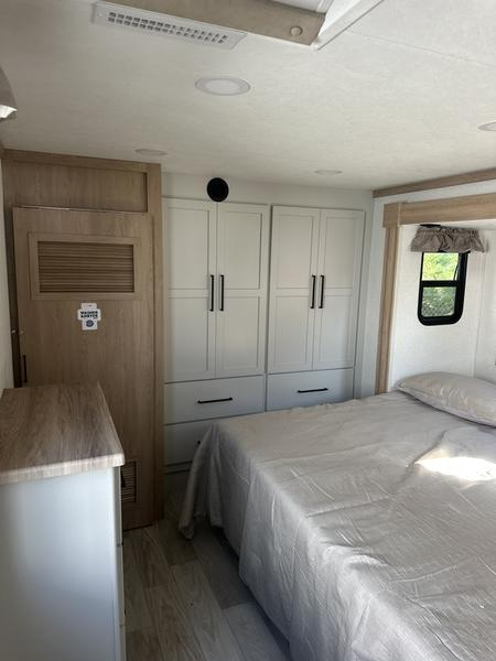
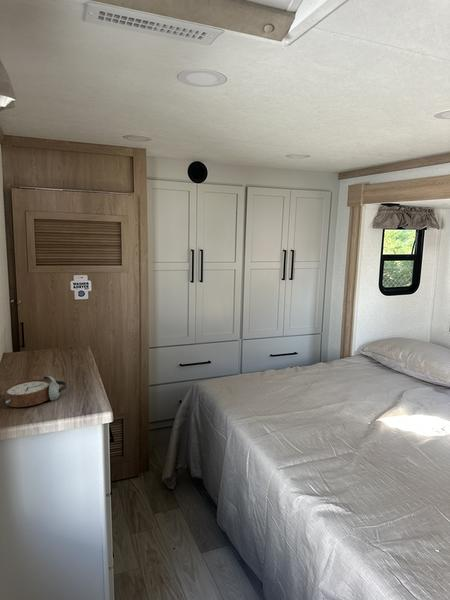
+ alarm clock [2,375,68,408]
